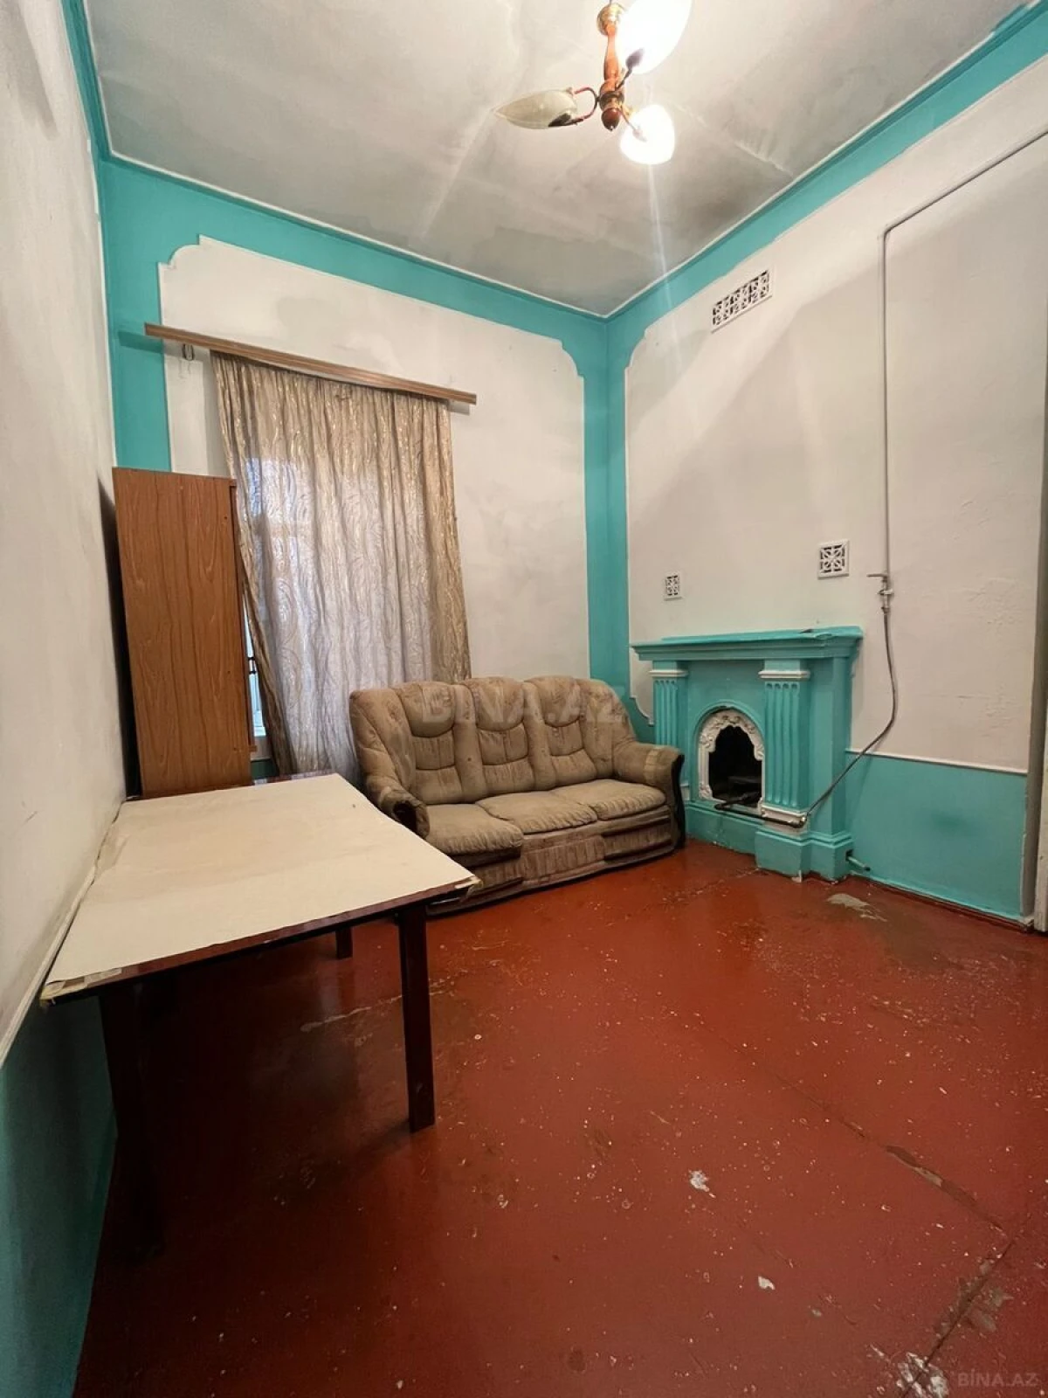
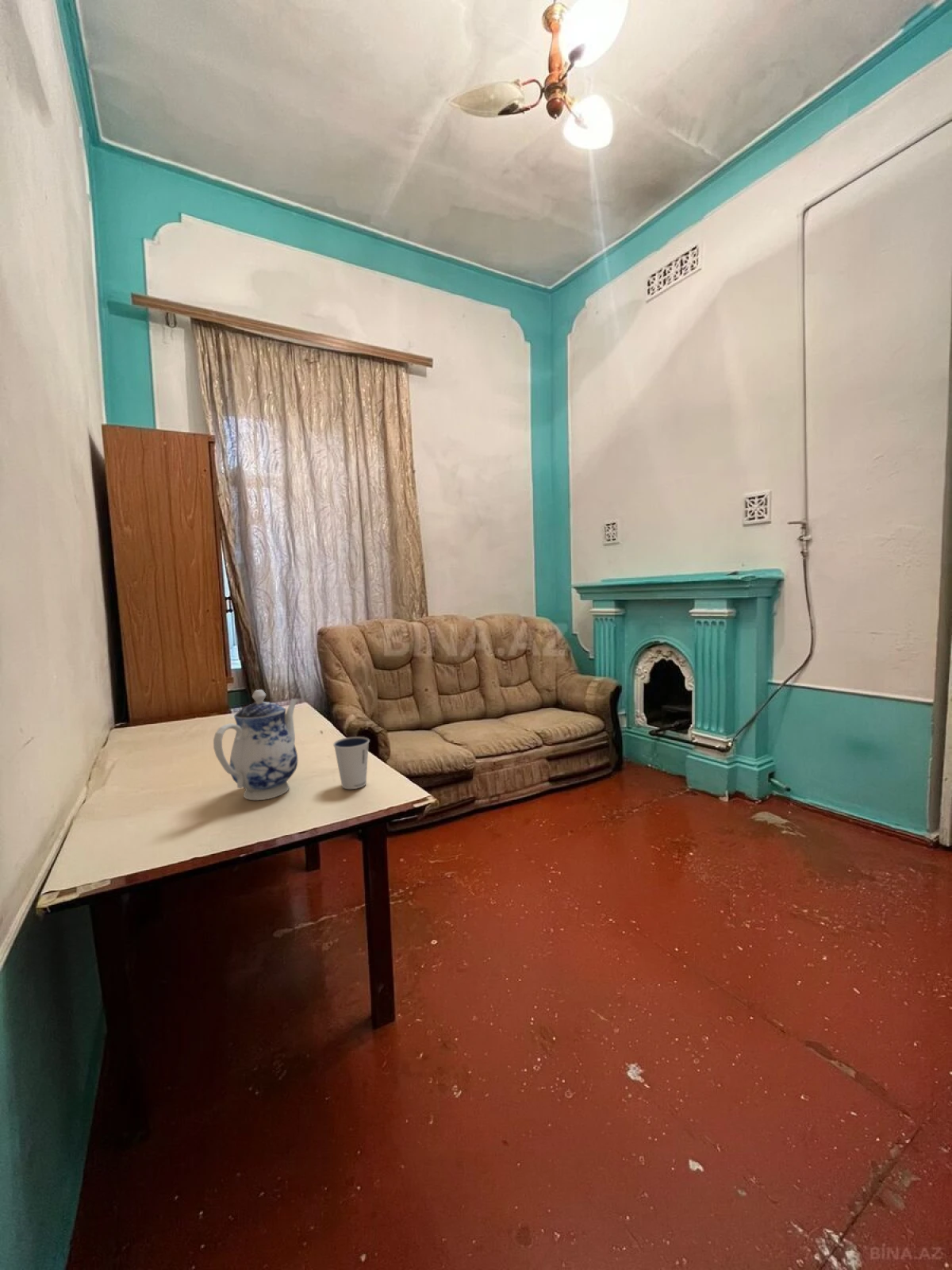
+ dixie cup [332,736,370,790]
+ teapot [213,689,299,801]
